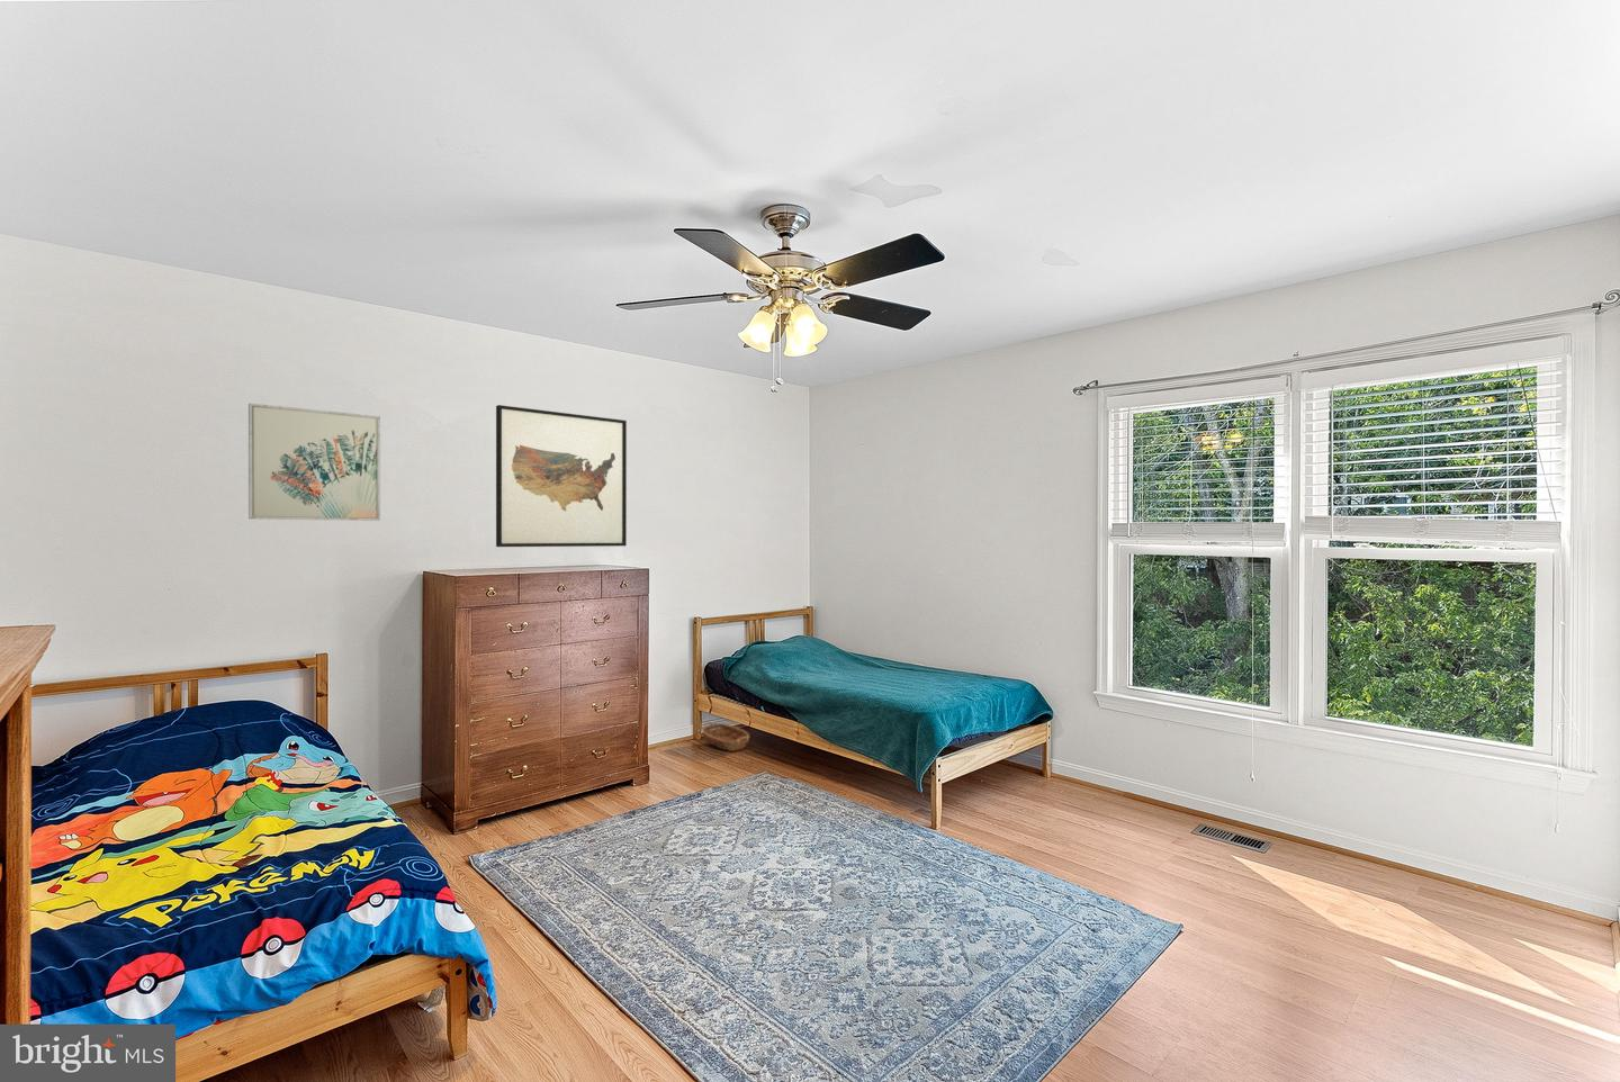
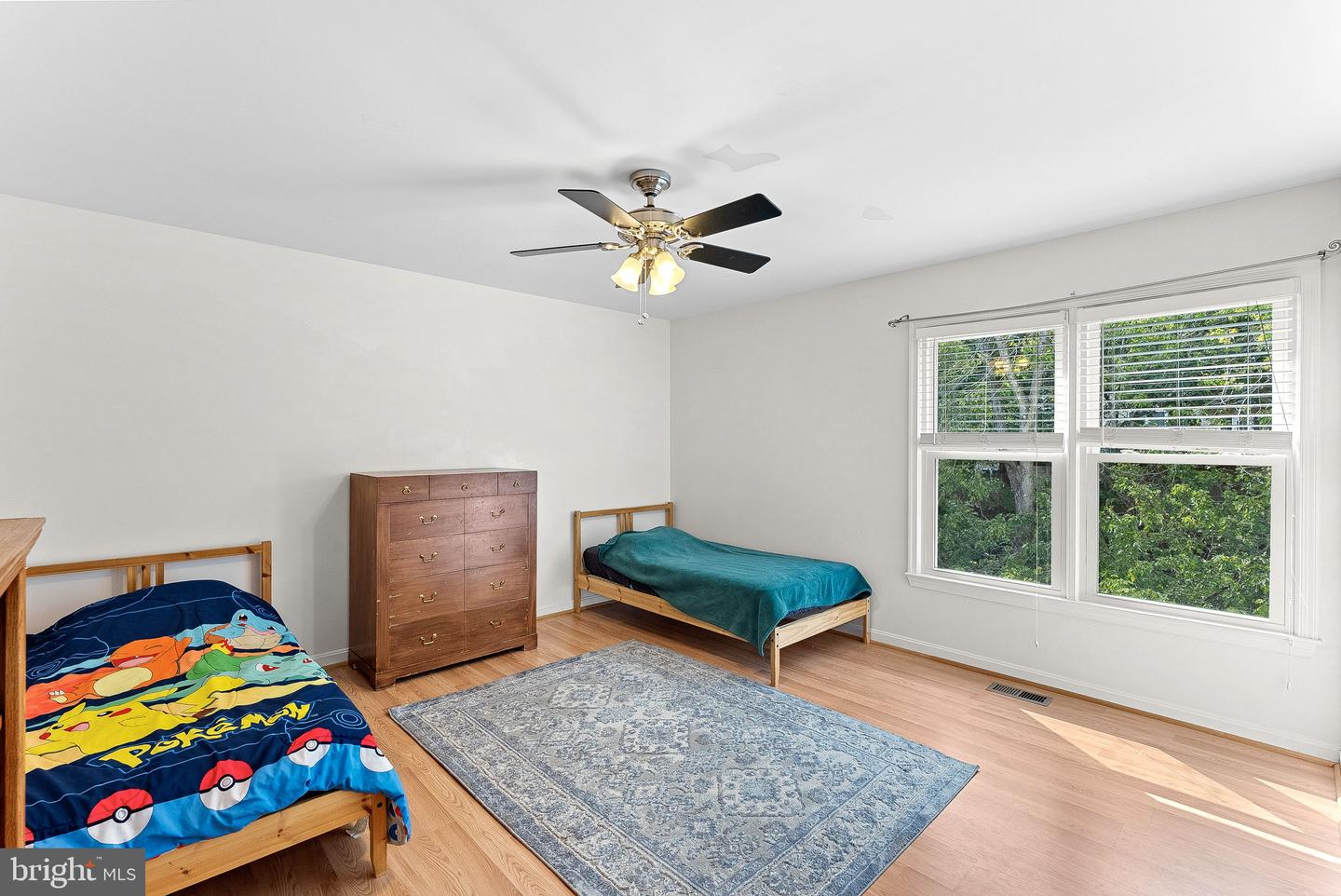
- wall art [248,402,382,522]
- wall art [495,403,628,548]
- basket [699,721,750,752]
